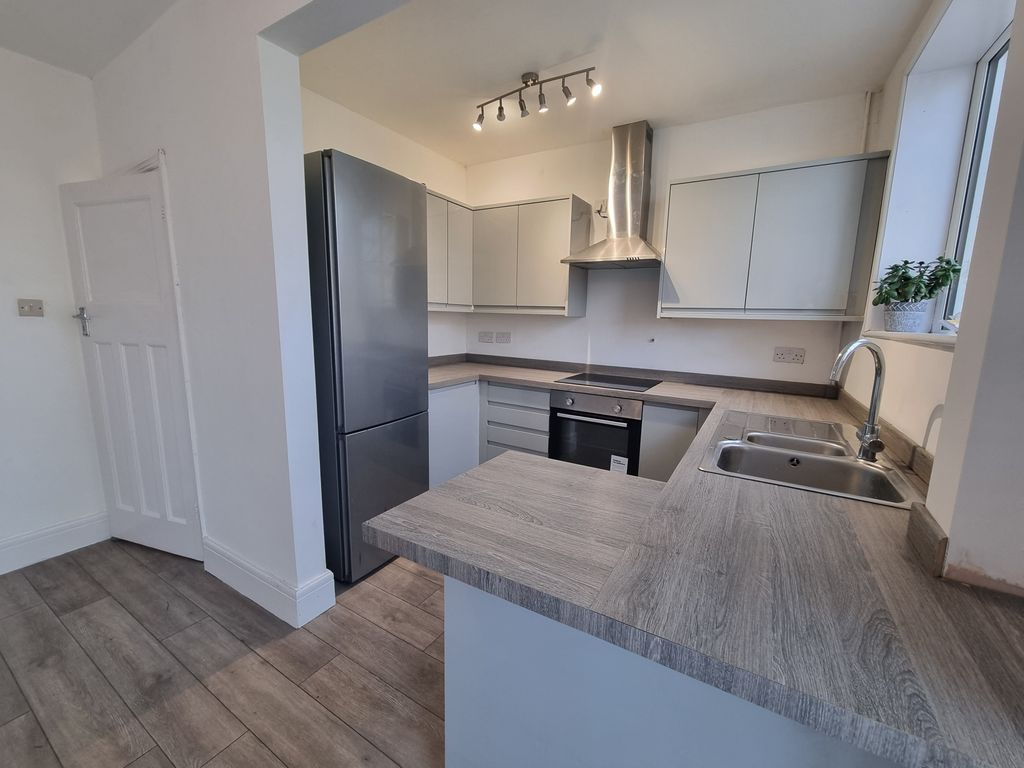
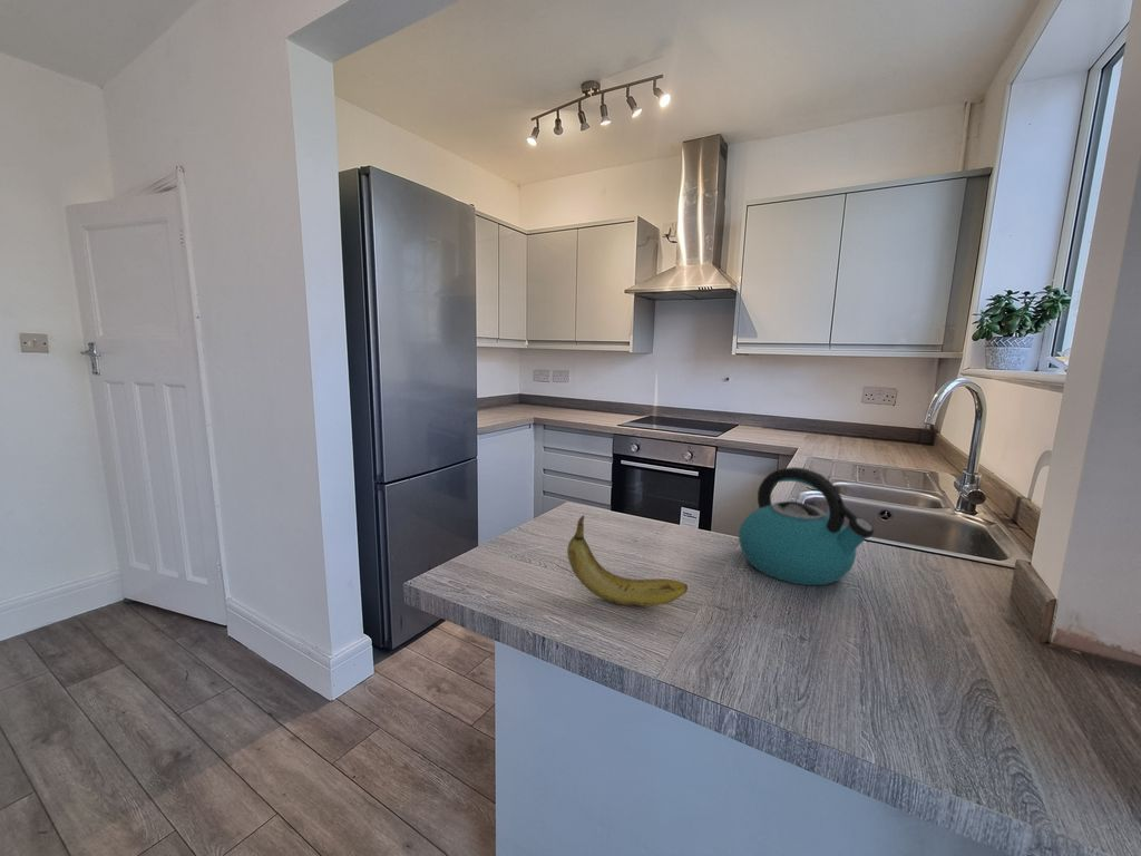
+ fruit [566,514,689,607]
+ kettle [738,466,875,586]
